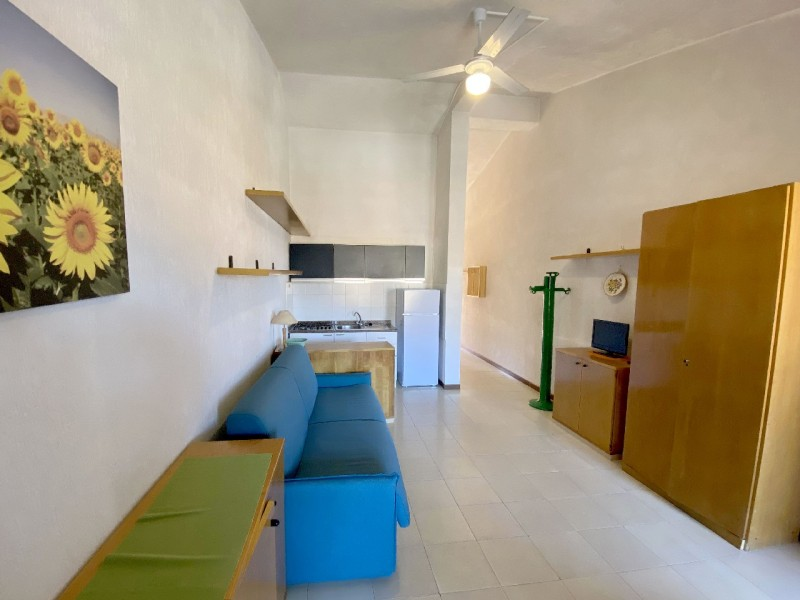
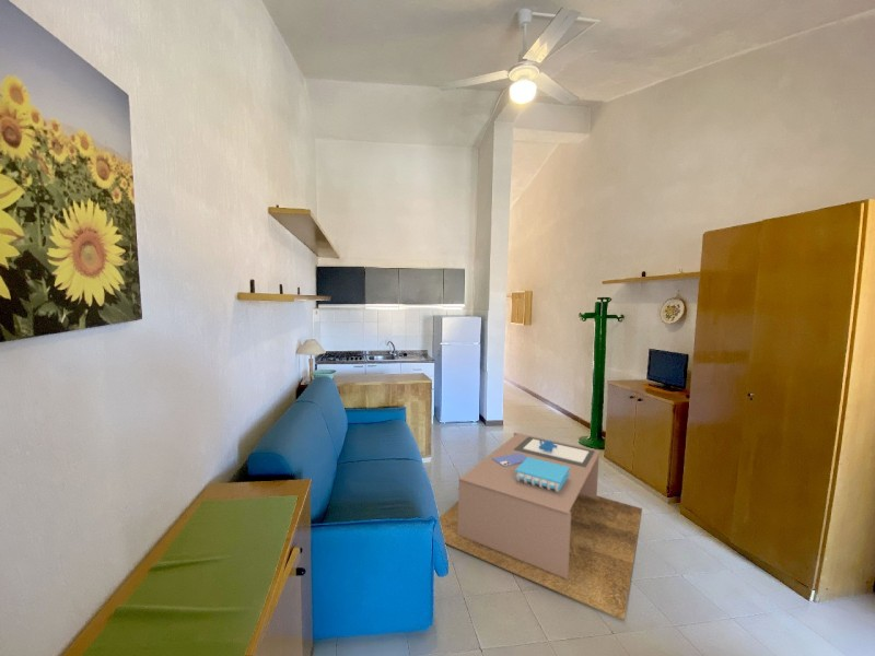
+ coffee table [439,432,643,622]
